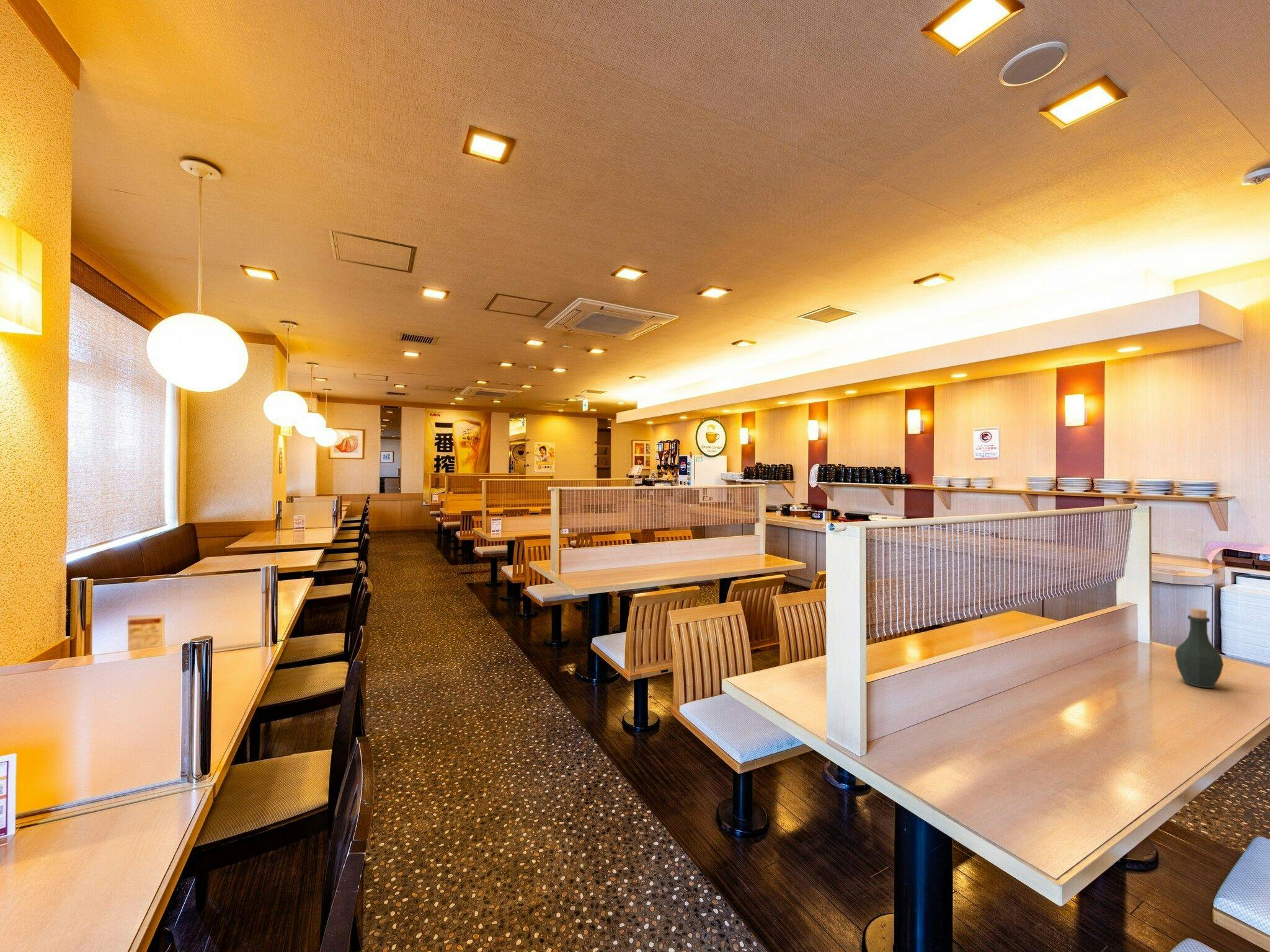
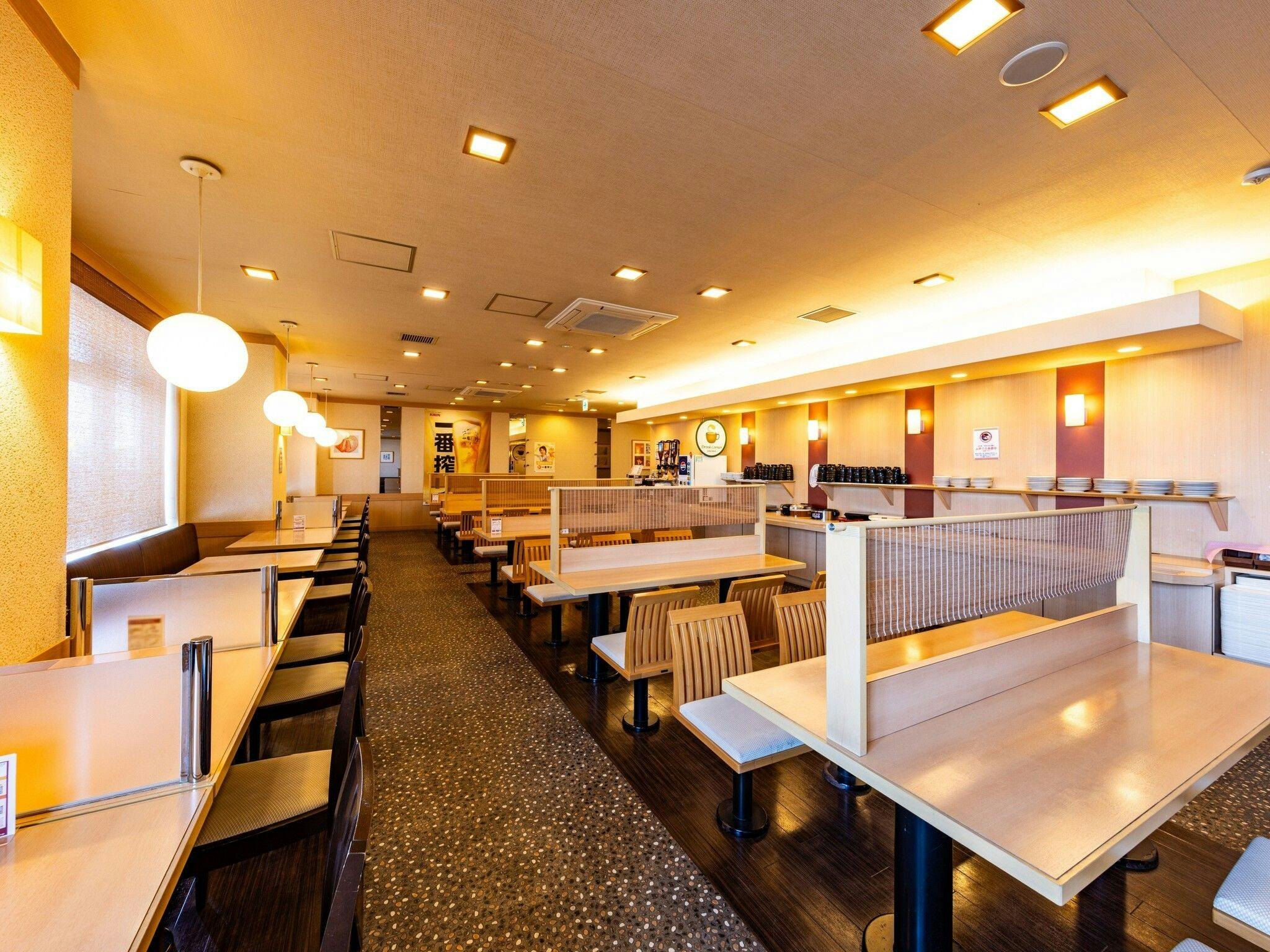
- bottle [1175,607,1224,689]
